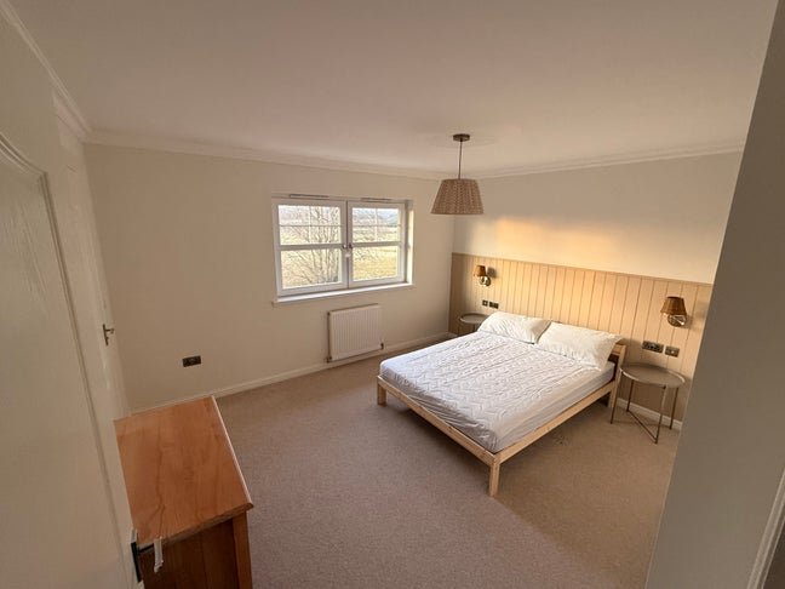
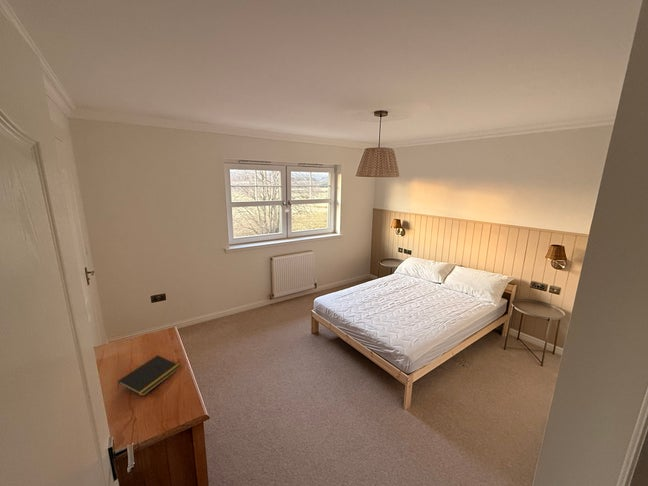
+ notepad [117,354,181,397]
